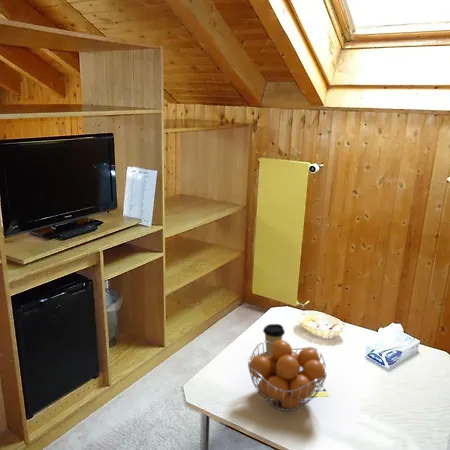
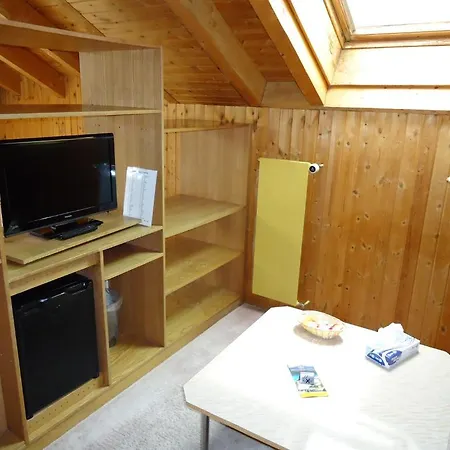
- fruit basket [247,339,328,412]
- coffee cup [262,323,286,356]
